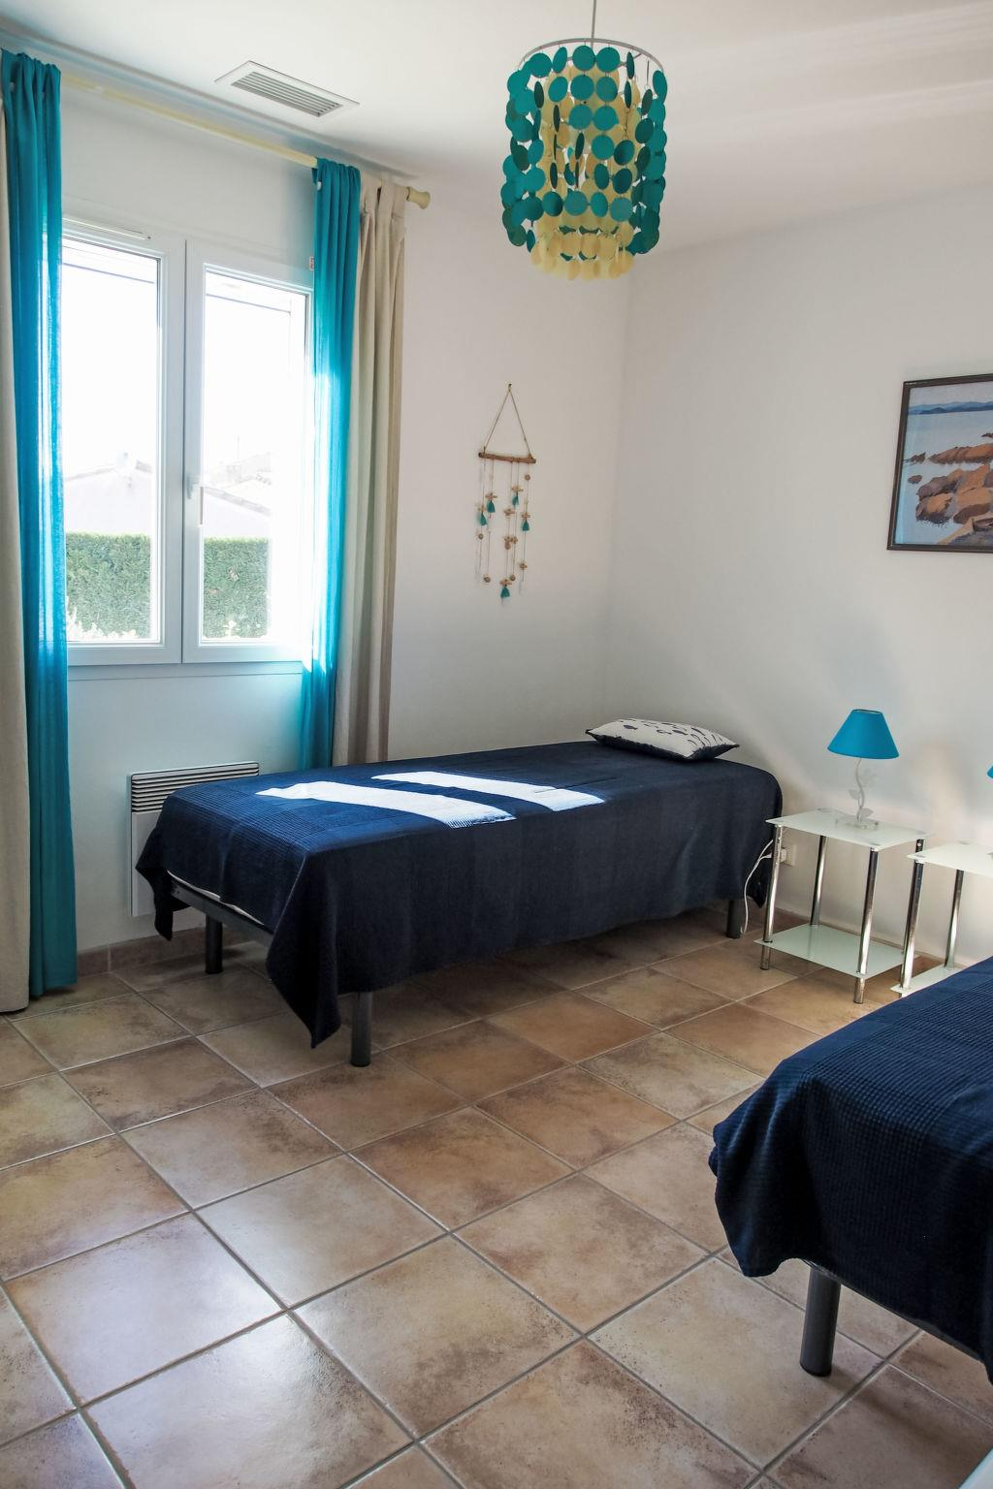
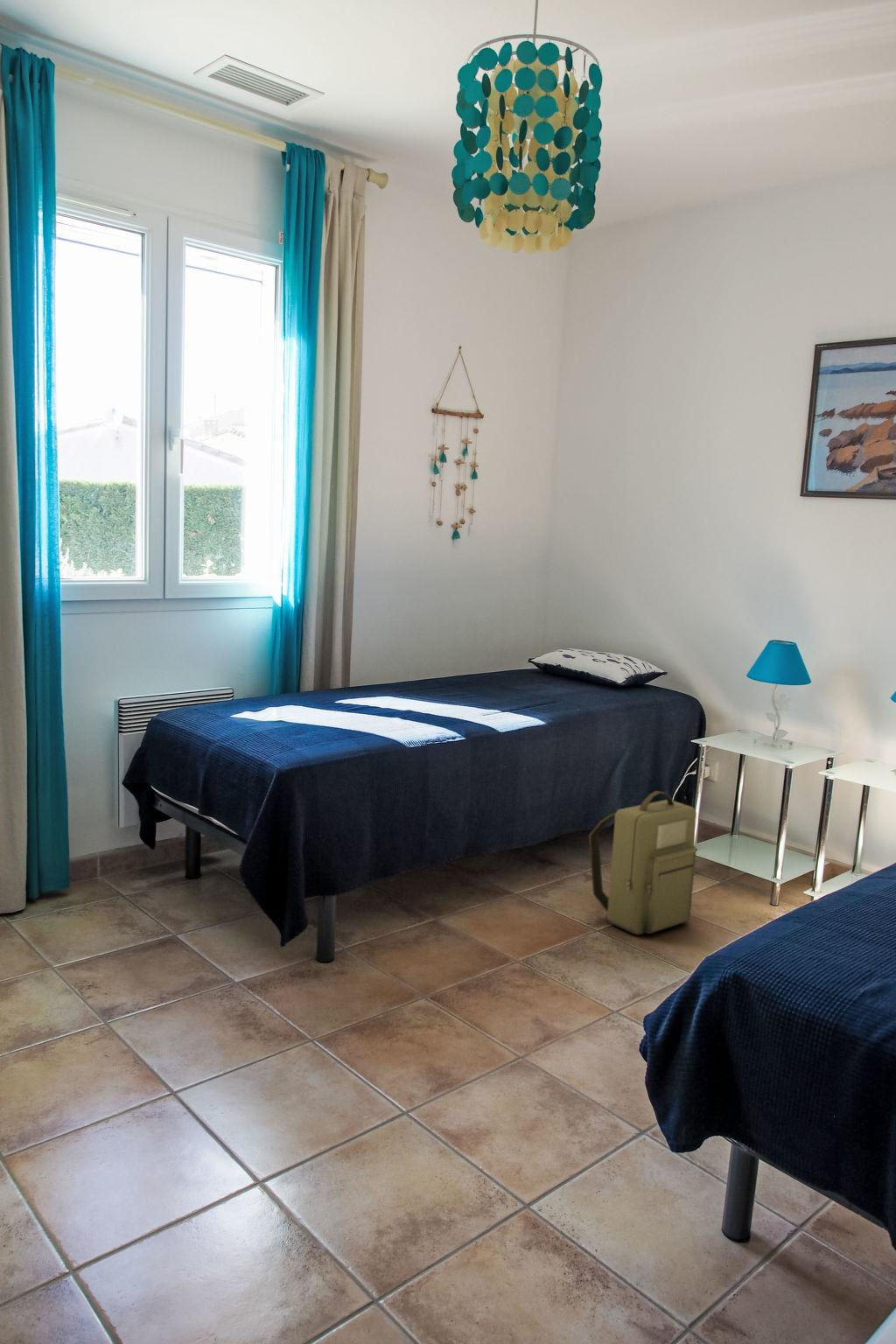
+ backpack [588,790,697,936]
